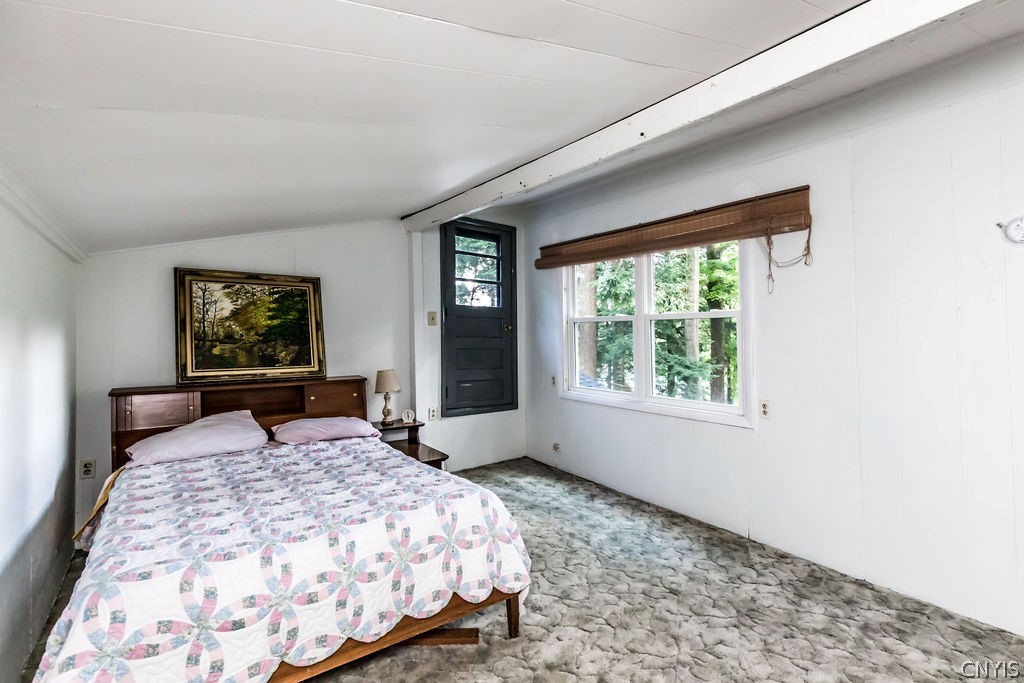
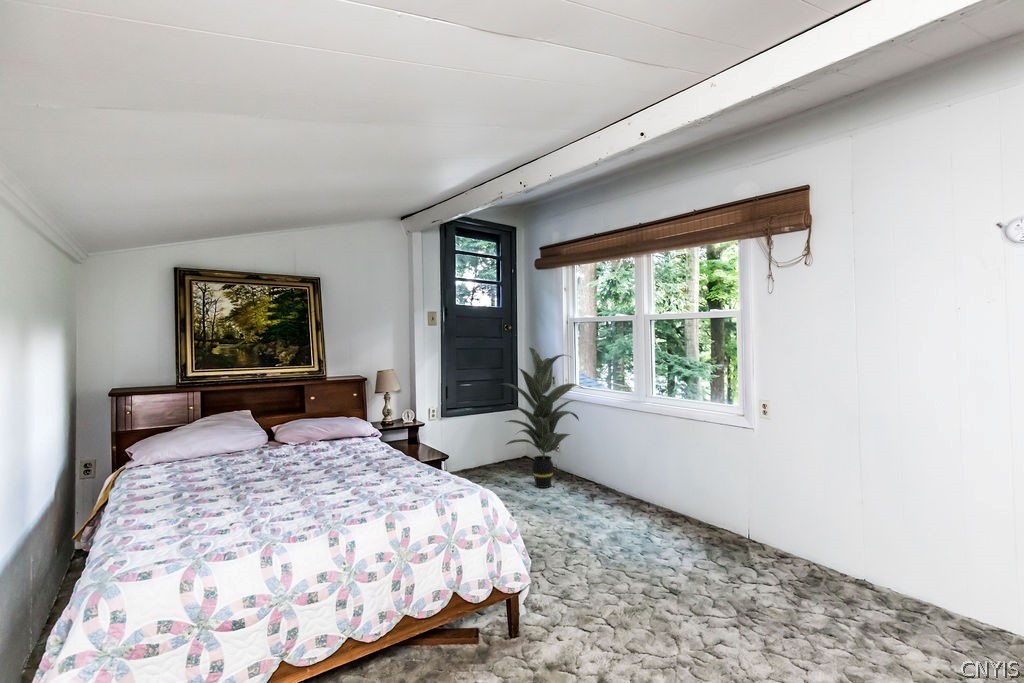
+ indoor plant [497,346,587,489]
